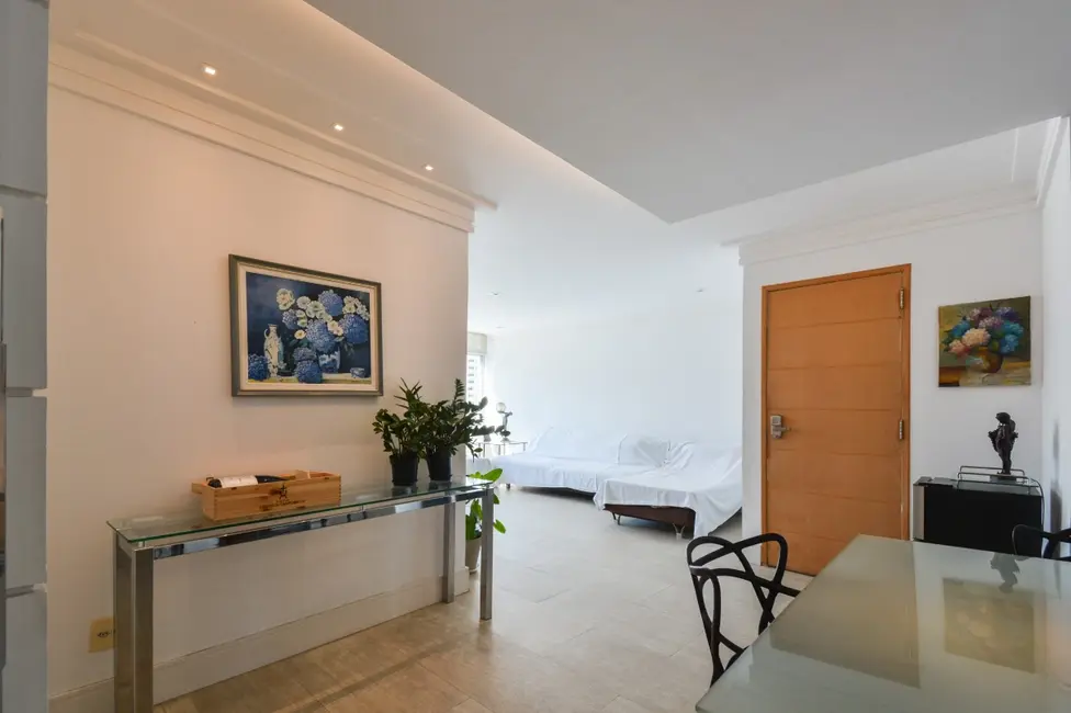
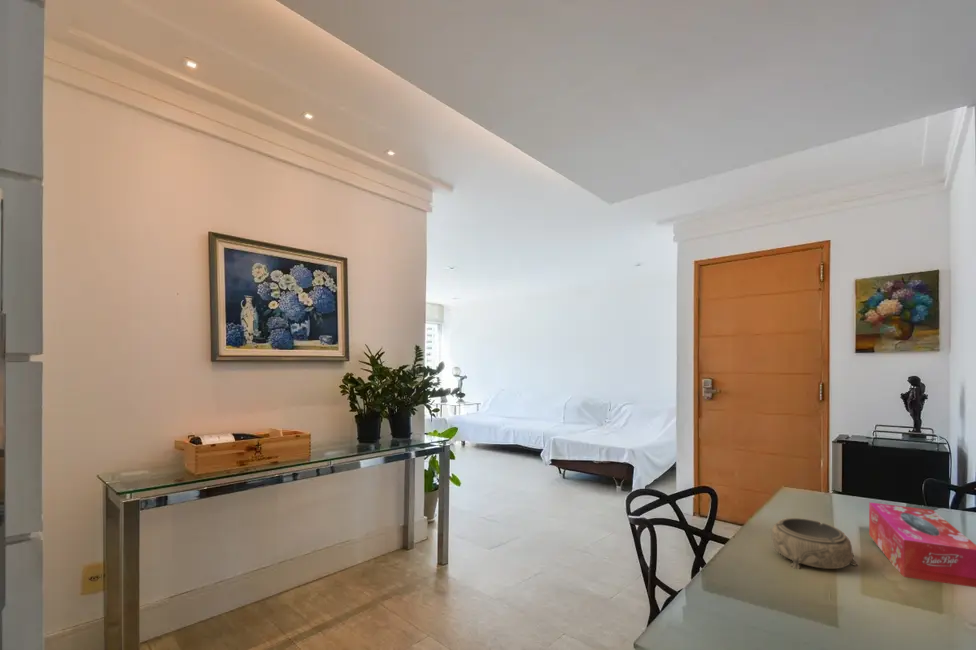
+ tissue box [868,501,976,588]
+ decorative bowl [771,517,859,570]
